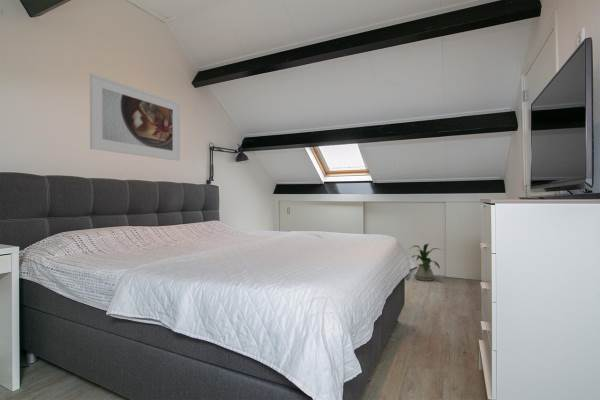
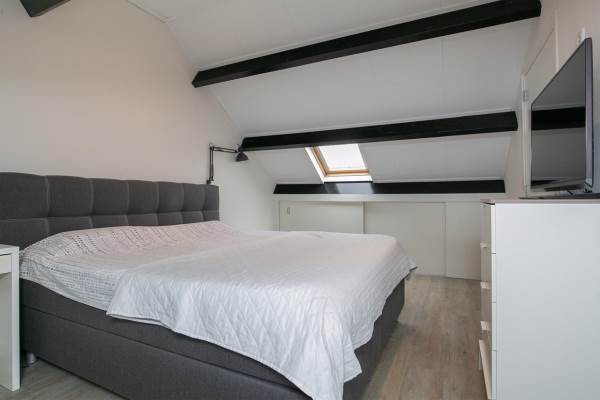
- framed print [89,72,181,162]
- house plant [410,243,442,282]
